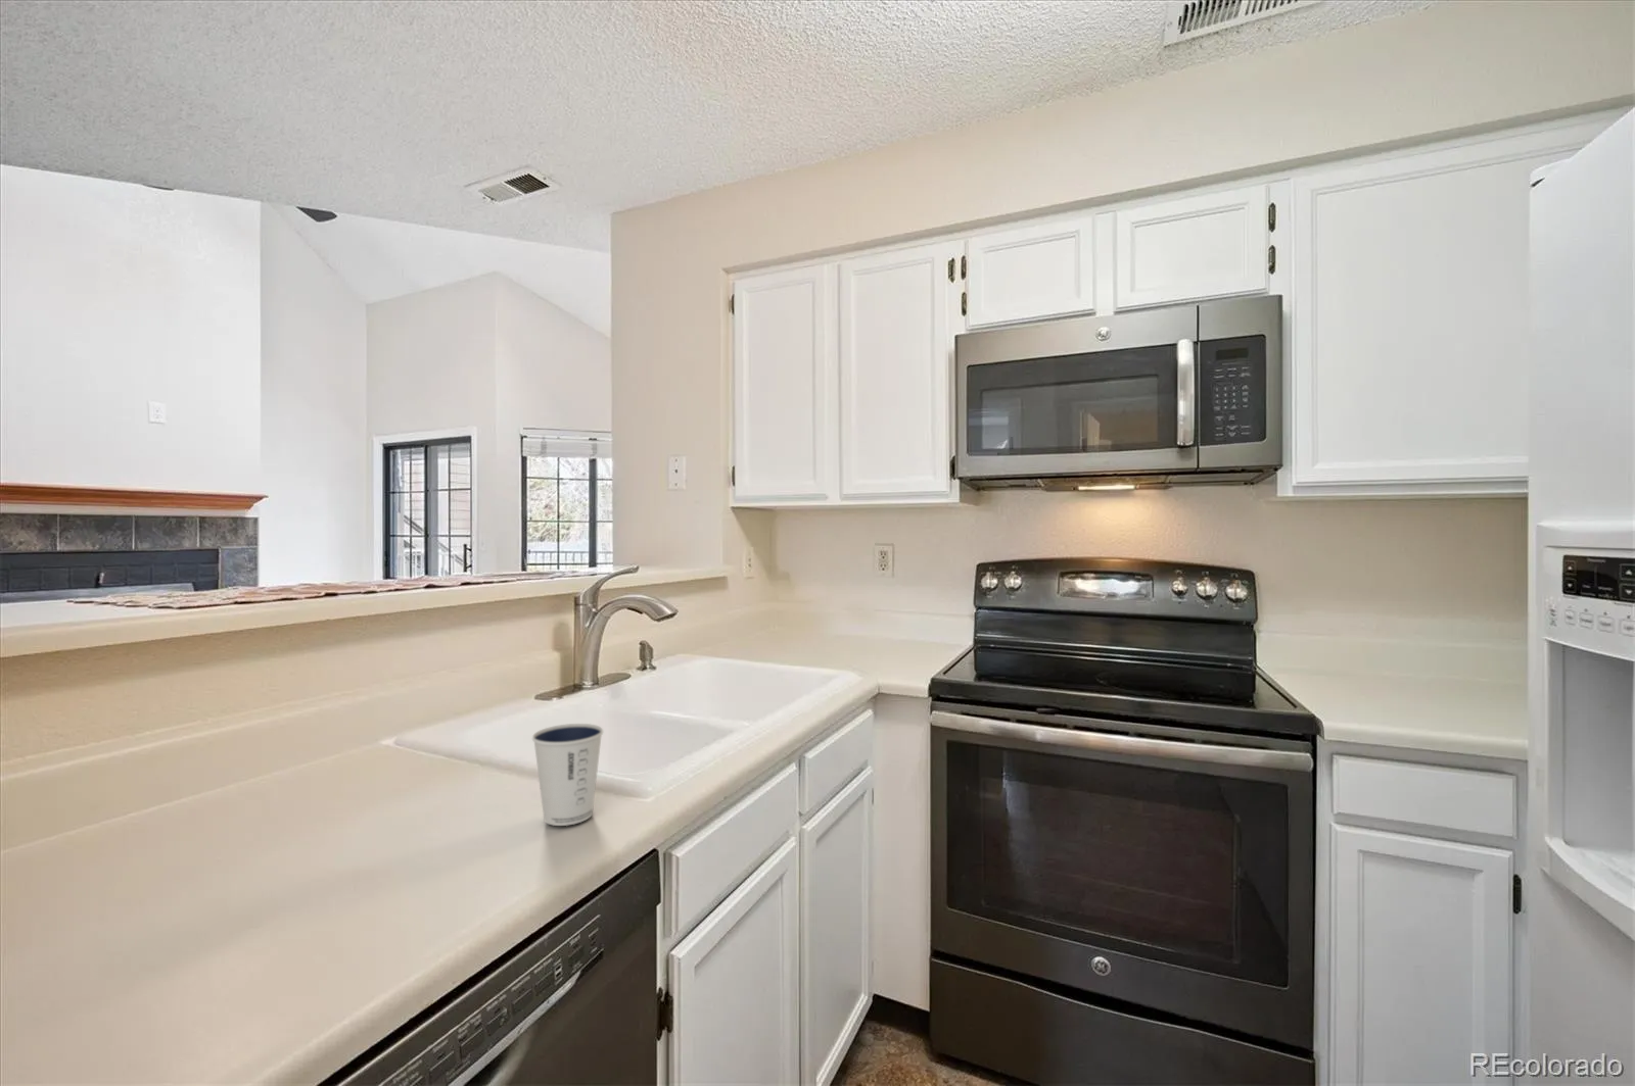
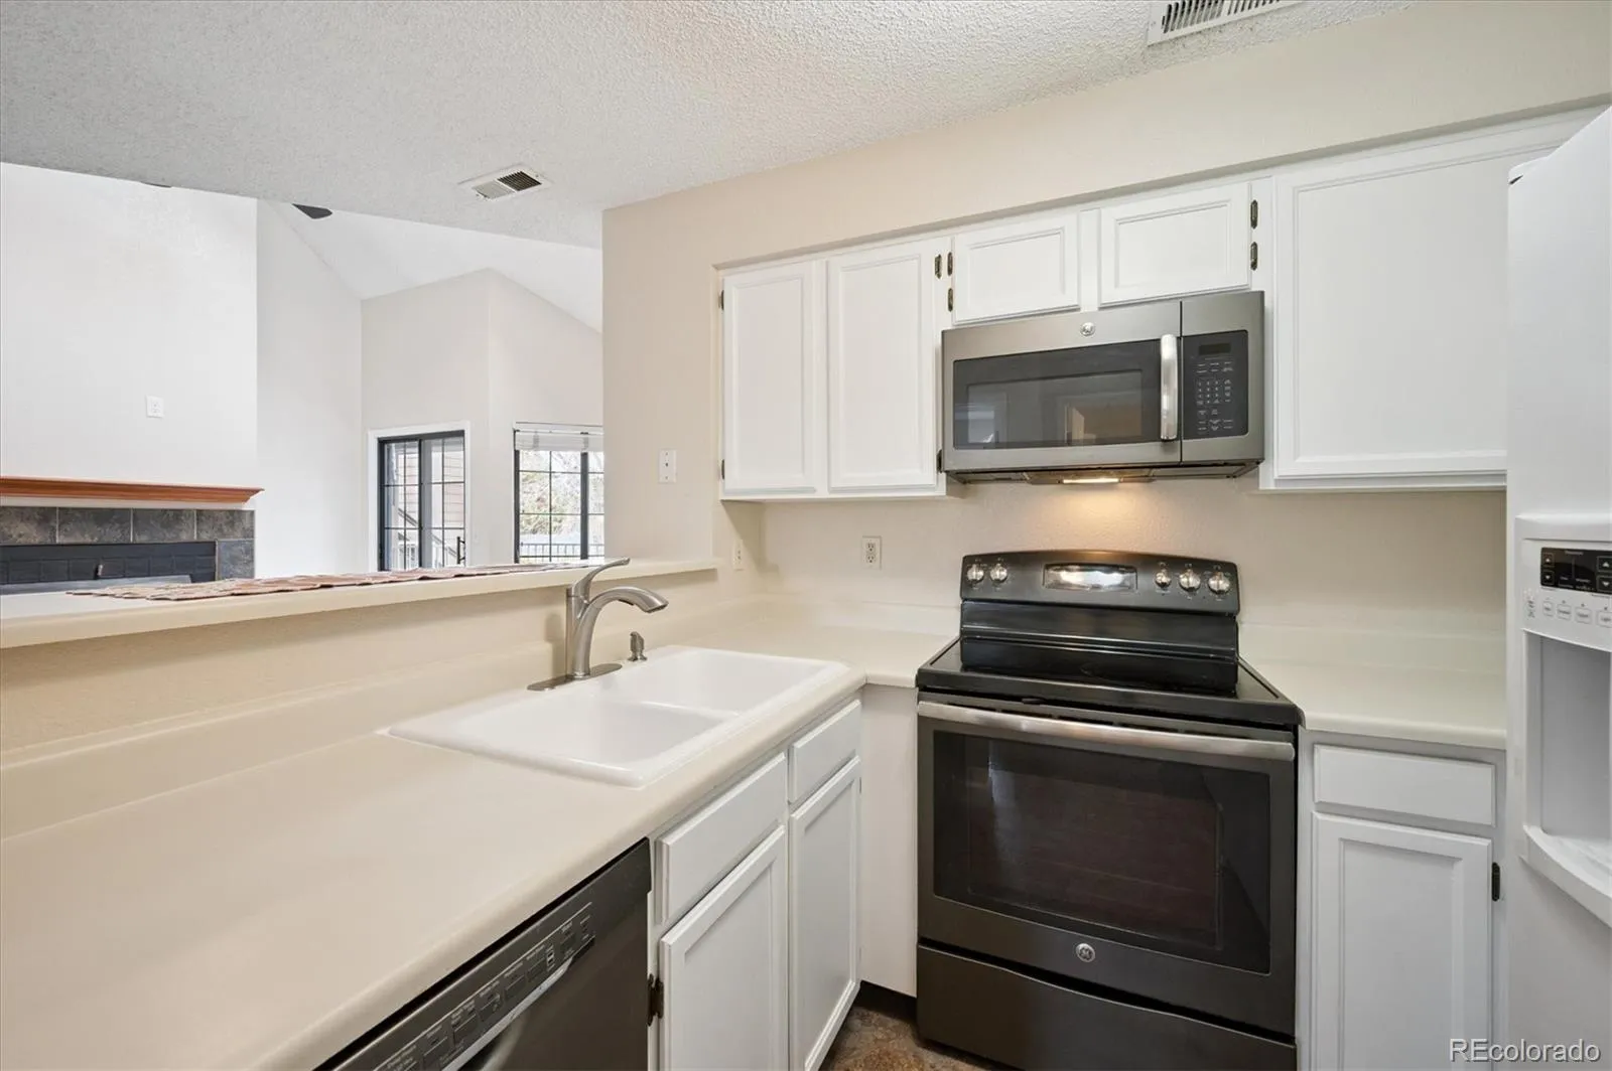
- dixie cup [531,722,604,827]
